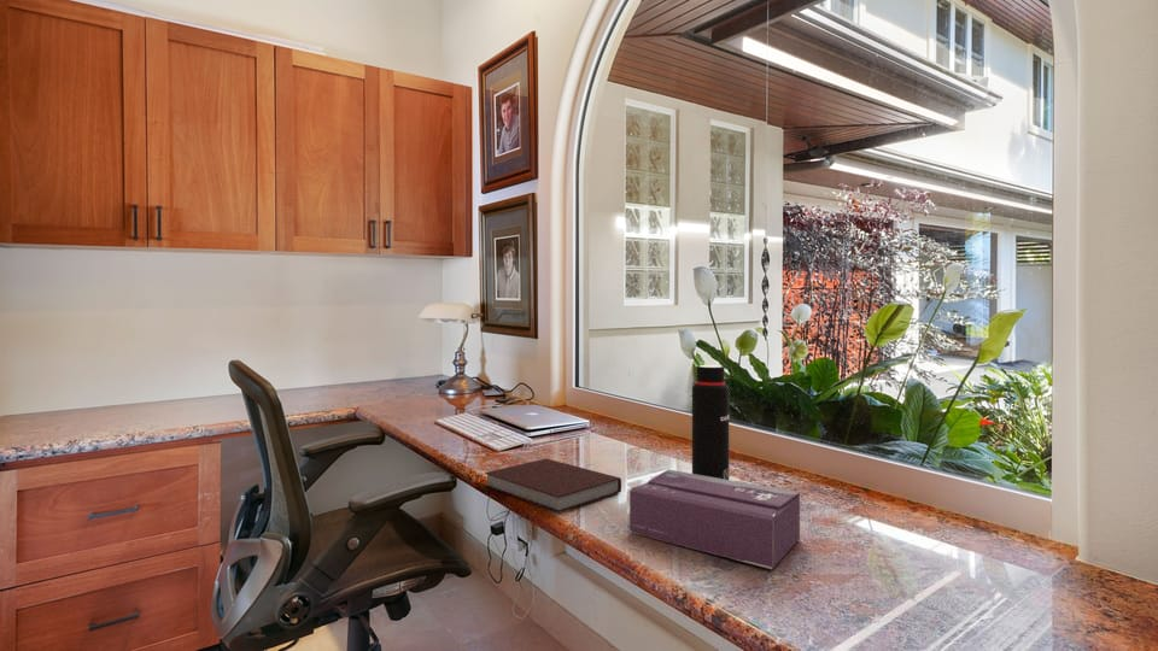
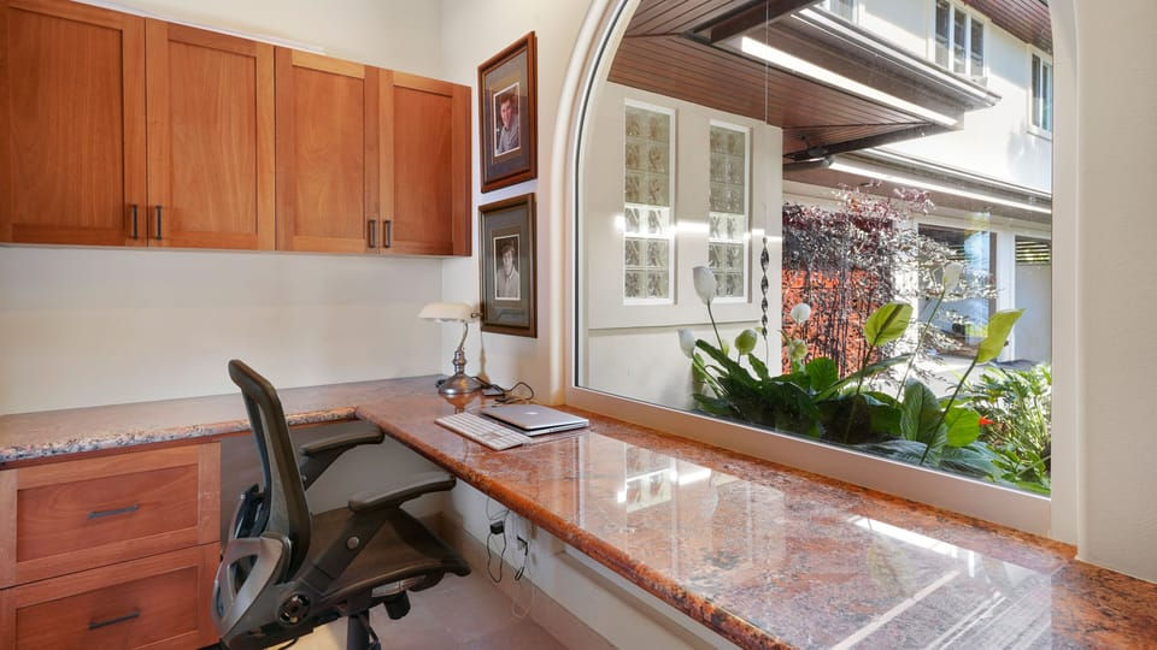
- water bottle [691,364,731,480]
- notebook [484,457,622,514]
- tissue box [628,469,801,570]
